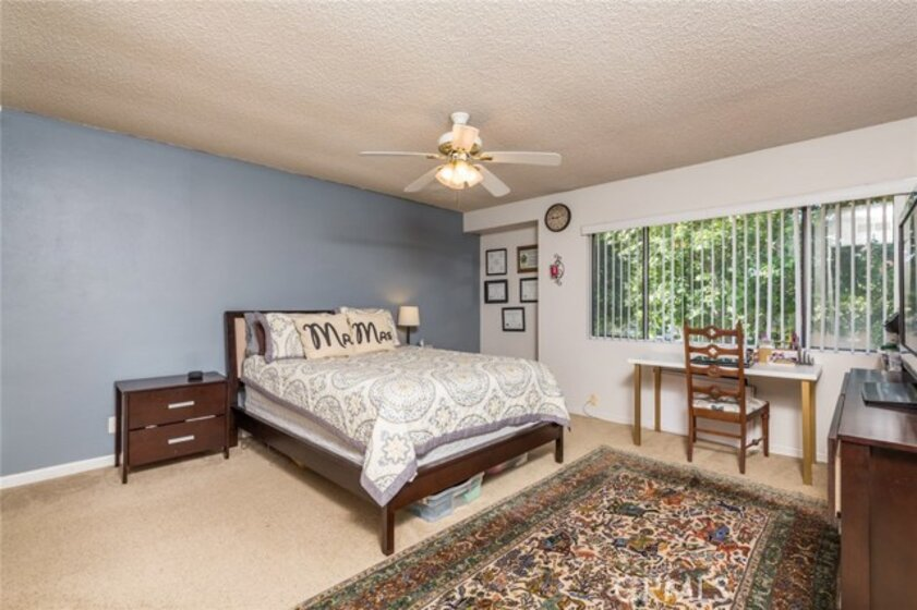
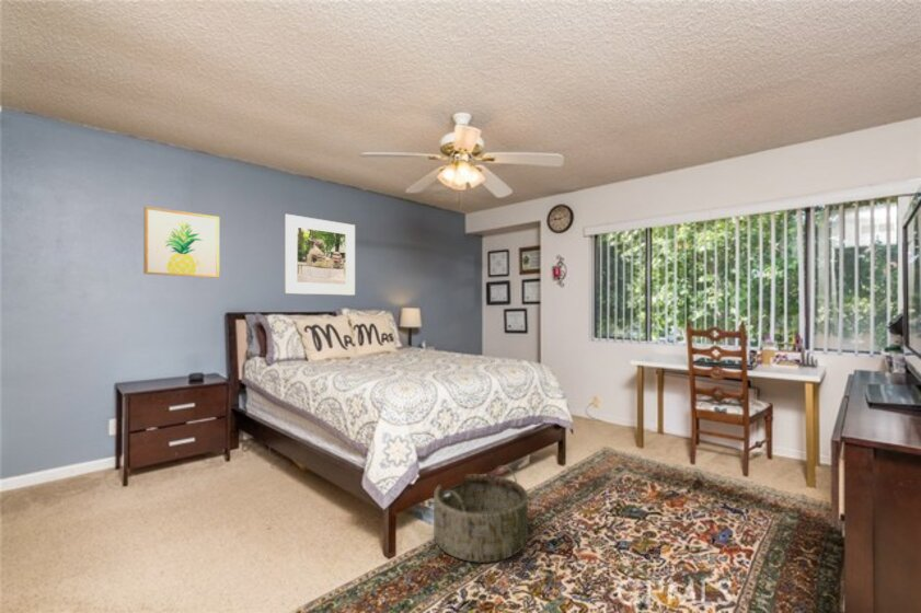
+ wall art [142,206,220,278]
+ basket [433,465,529,564]
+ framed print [284,213,356,297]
